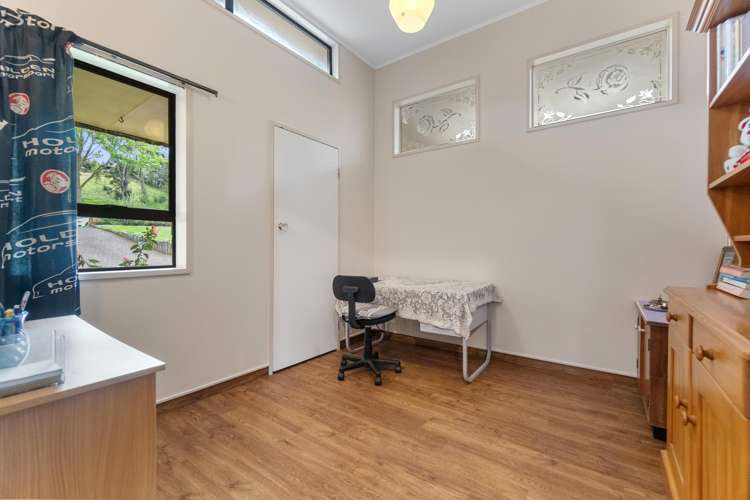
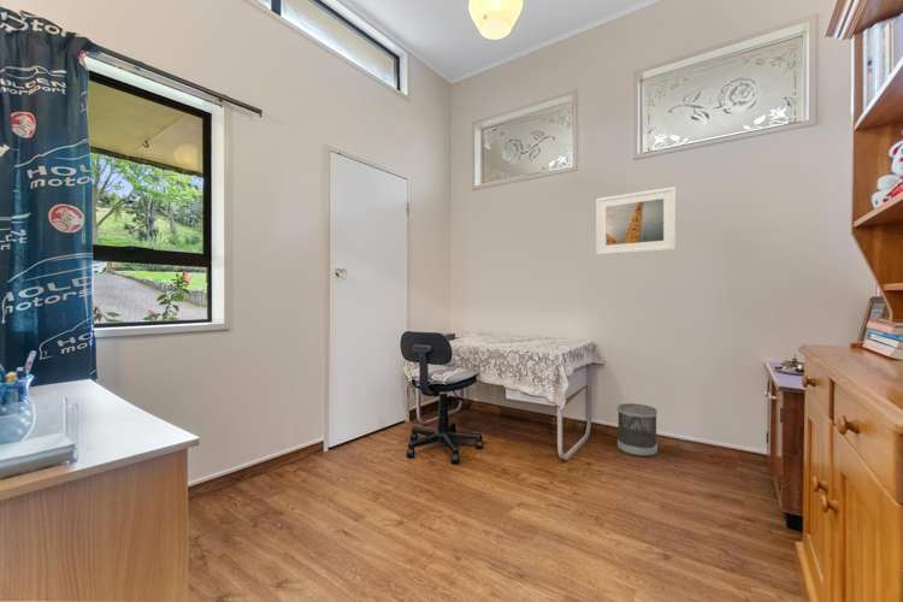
+ wastebasket [616,402,659,458]
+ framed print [595,185,677,256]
